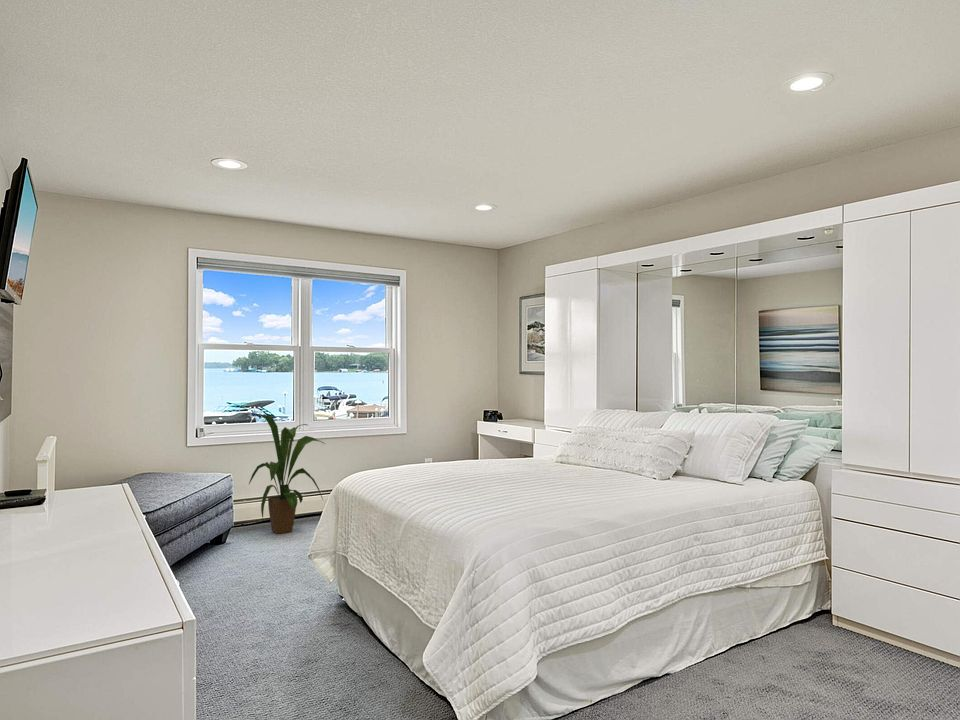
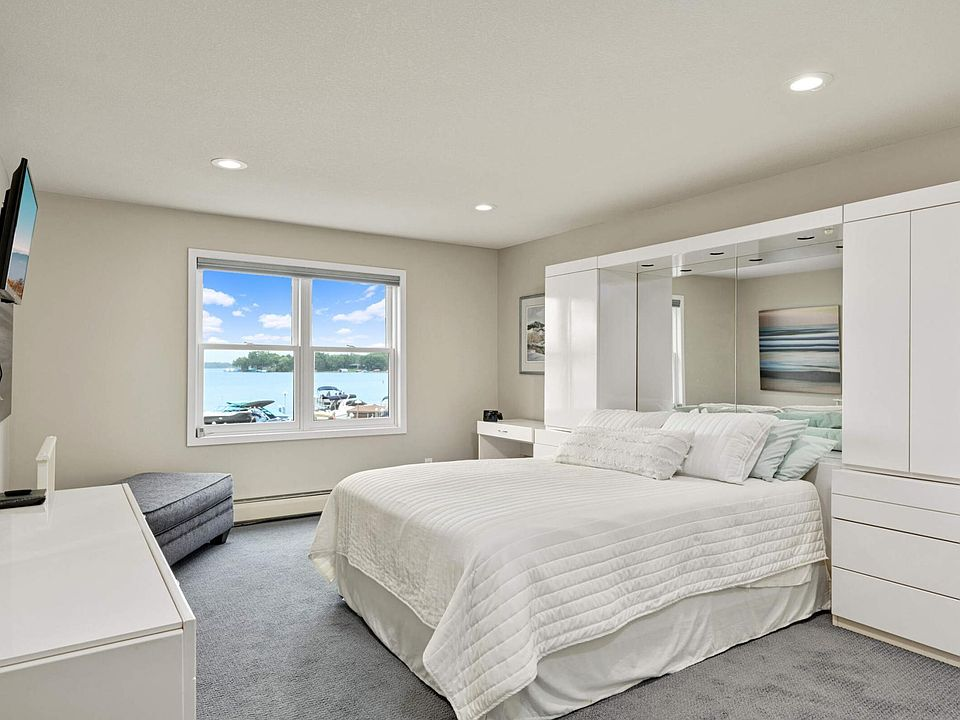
- house plant [248,413,326,535]
